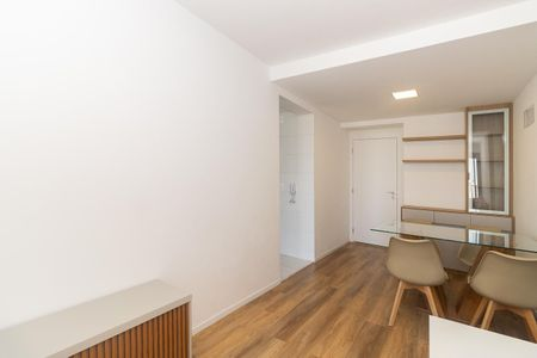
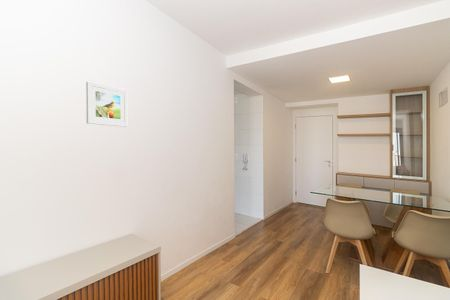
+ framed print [85,81,128,128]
